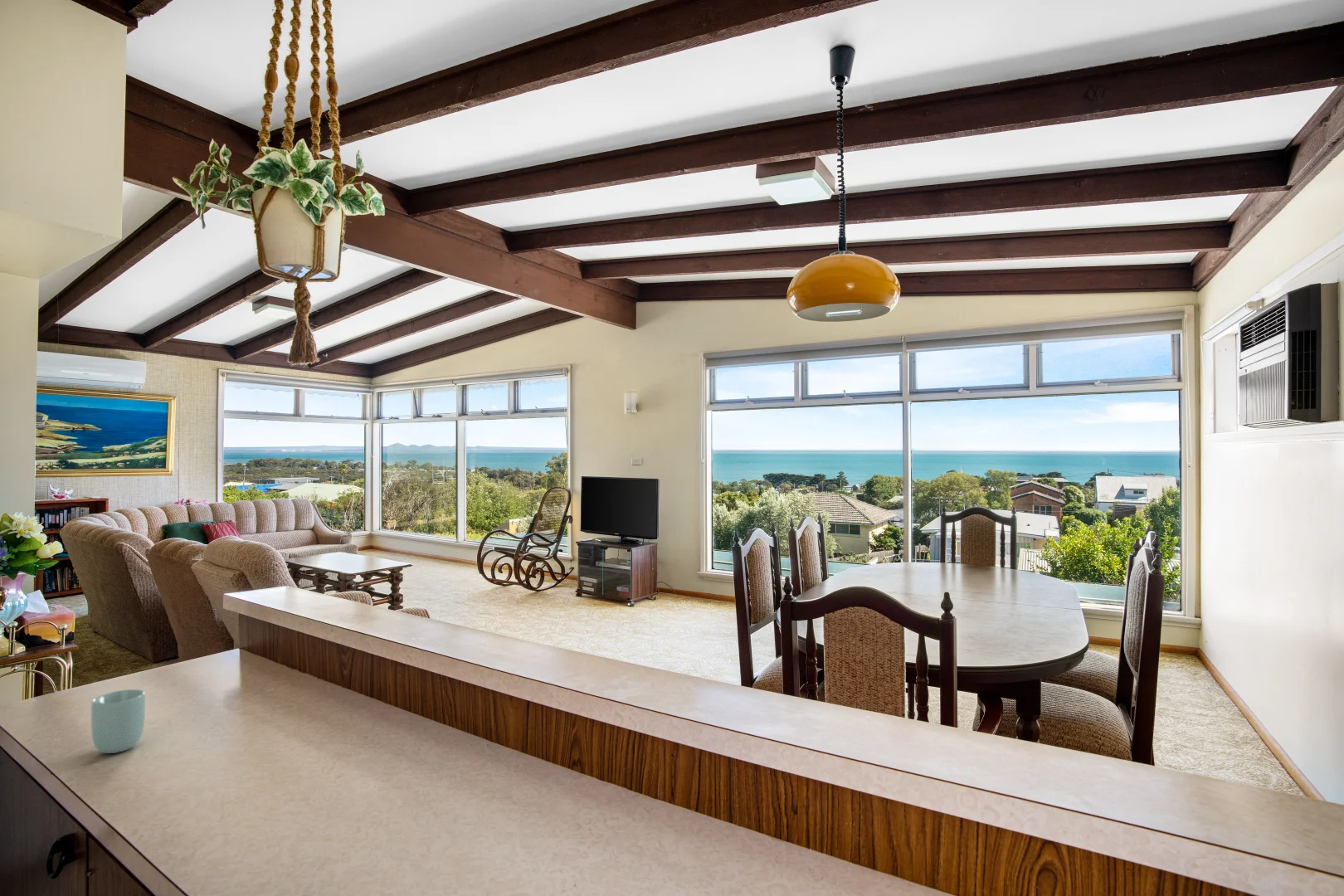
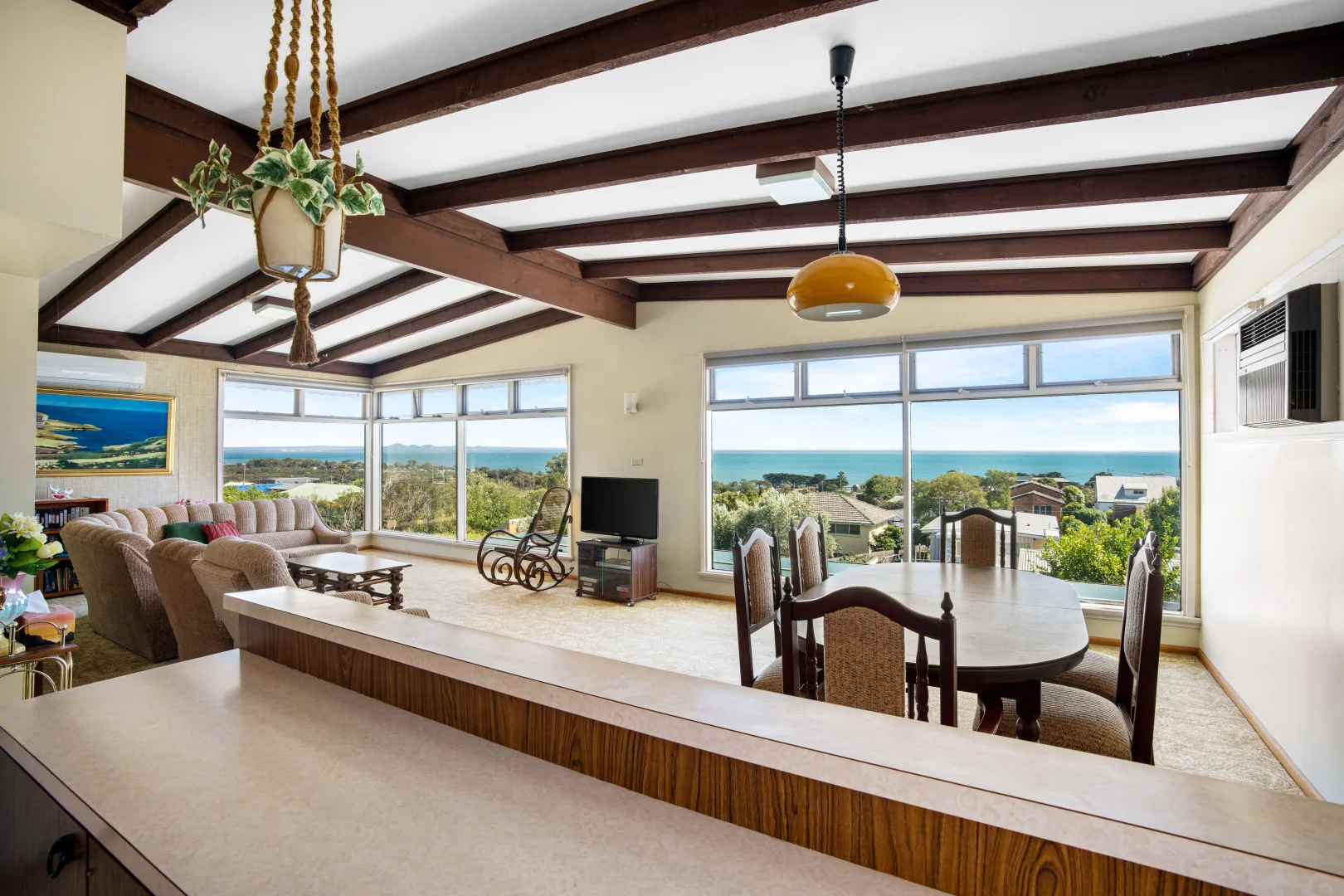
- cup [90,689,146,754]
